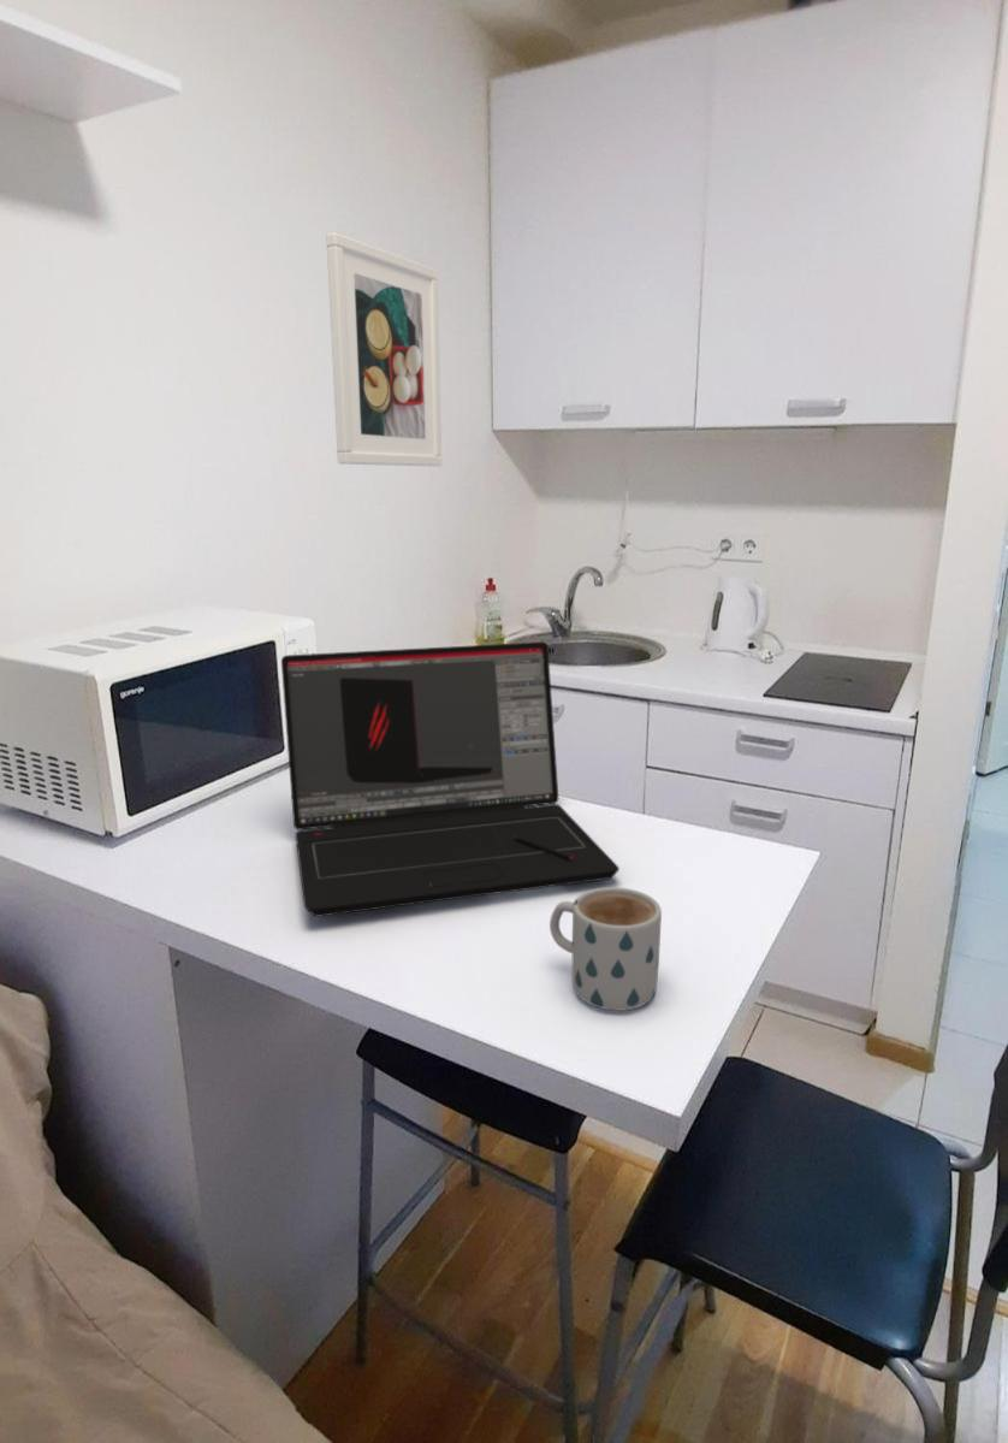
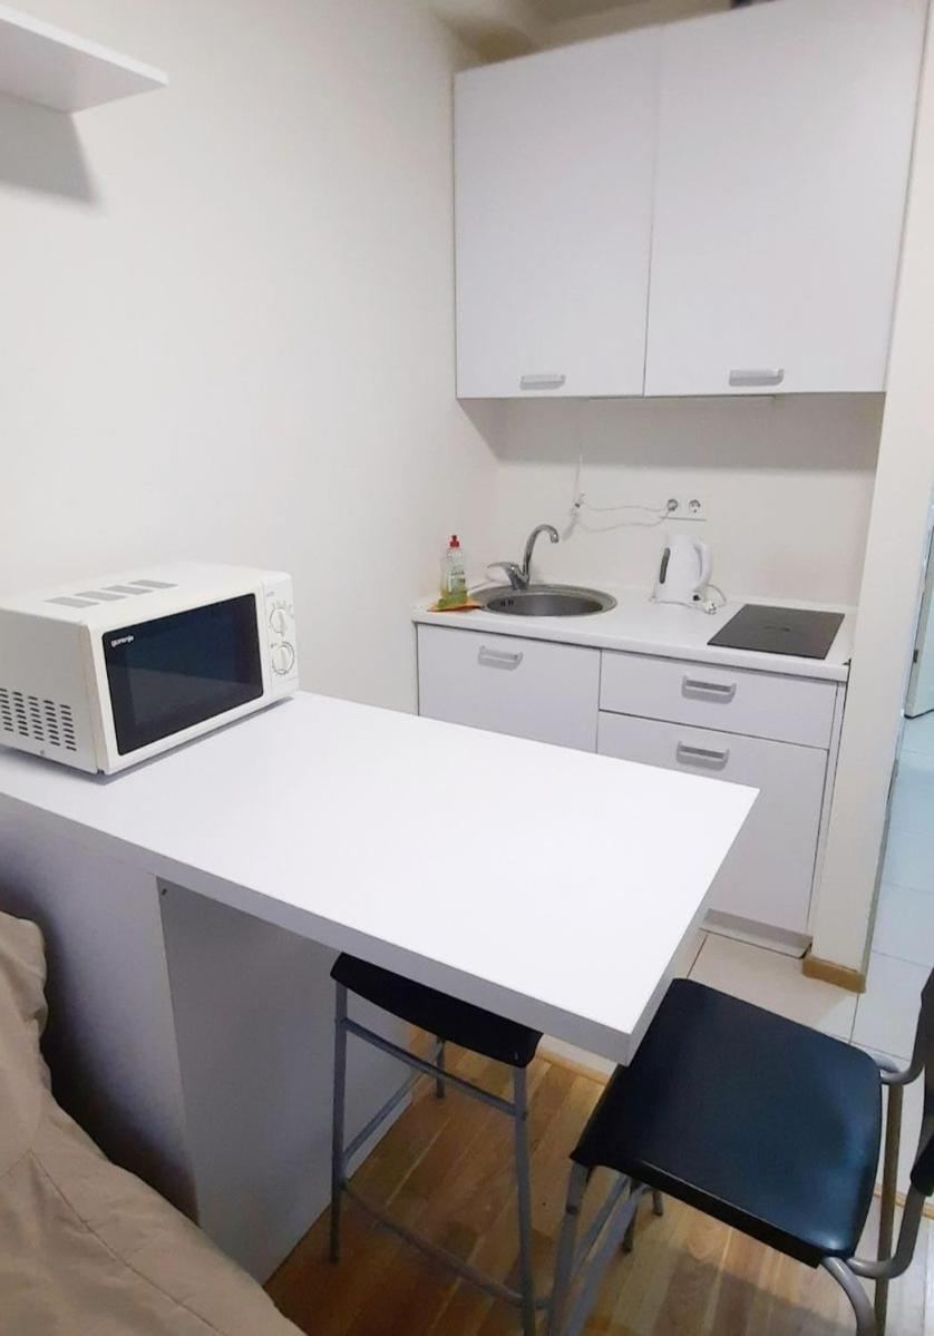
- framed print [325,231,443,467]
- laptop [280,640,621,918]
- mug [549,886,663,1012]
